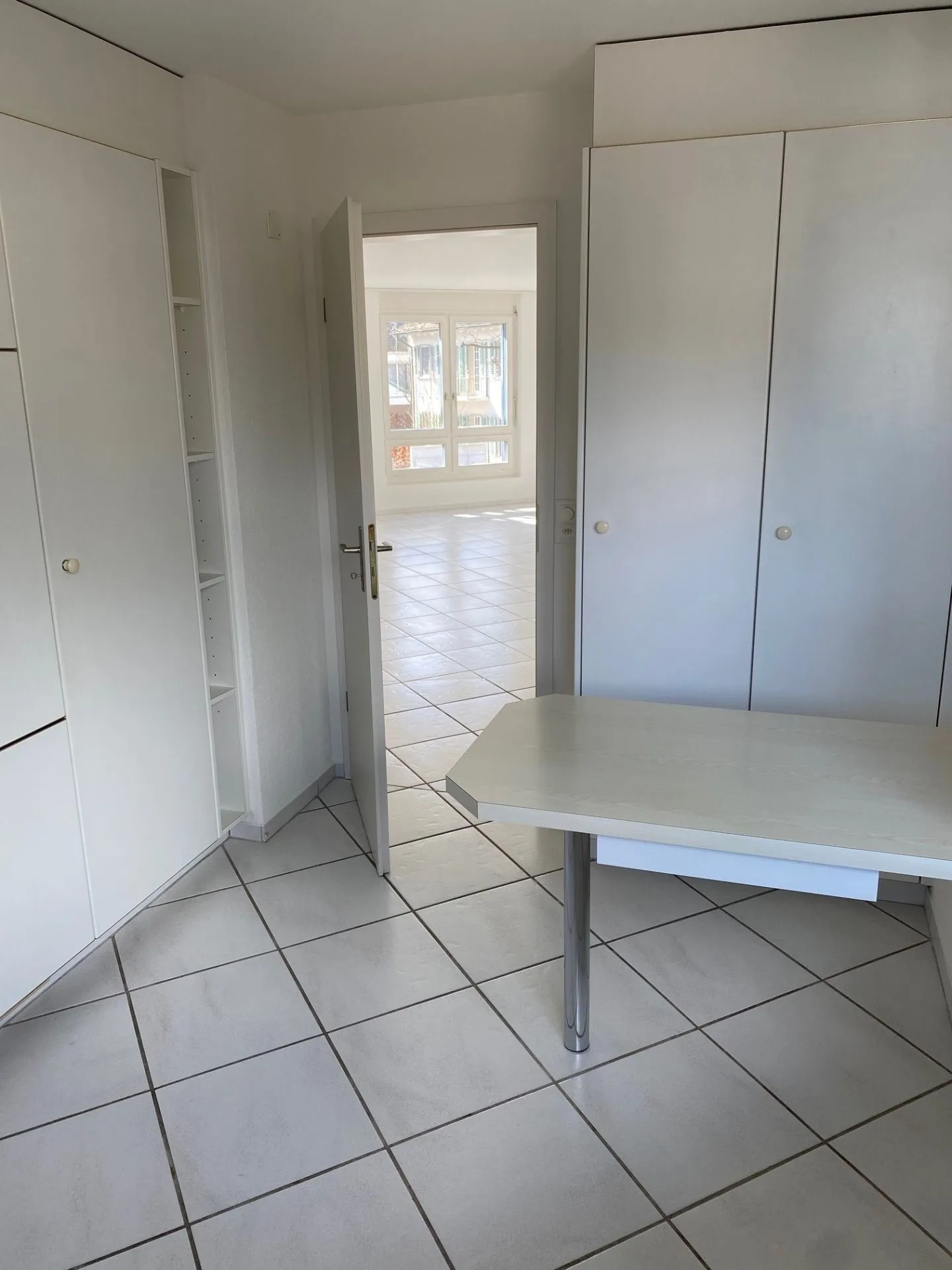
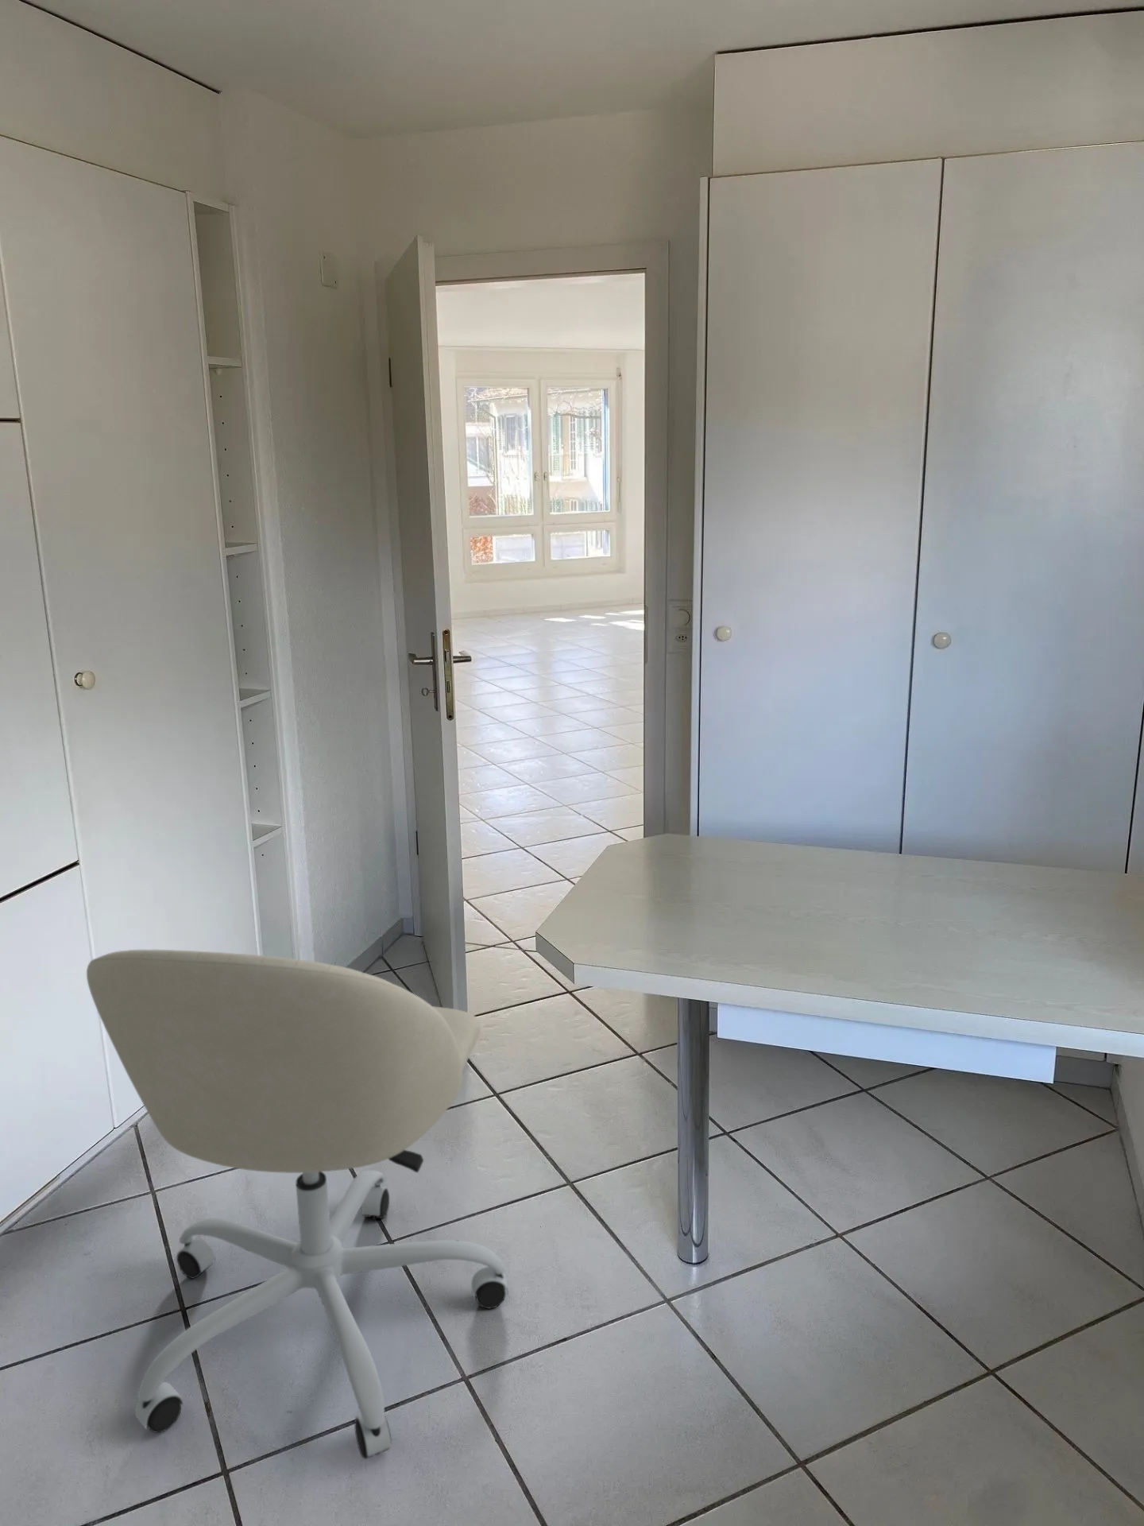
+ office chair [85,949,510,1459]
